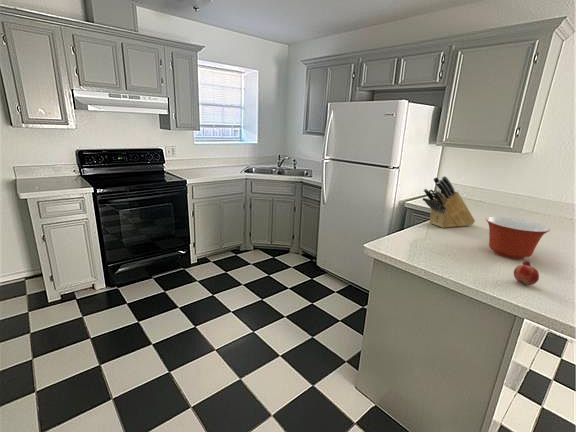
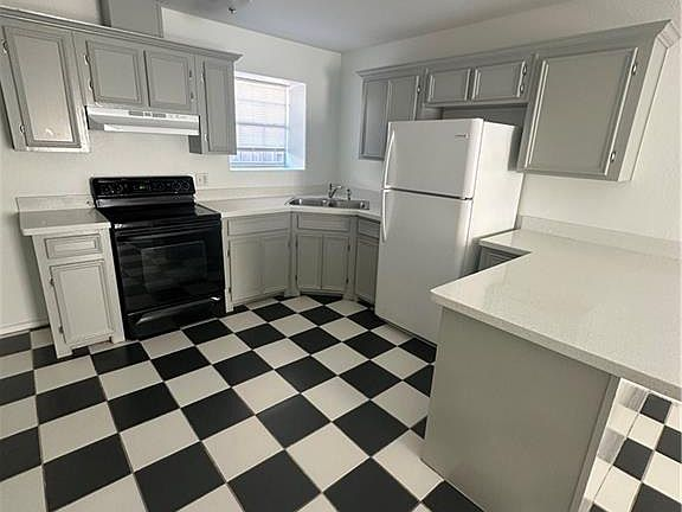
- fruit [513,259,540,286]
- mixing bowl [485,215,551,260]
- knife block [422,175,476,229]
